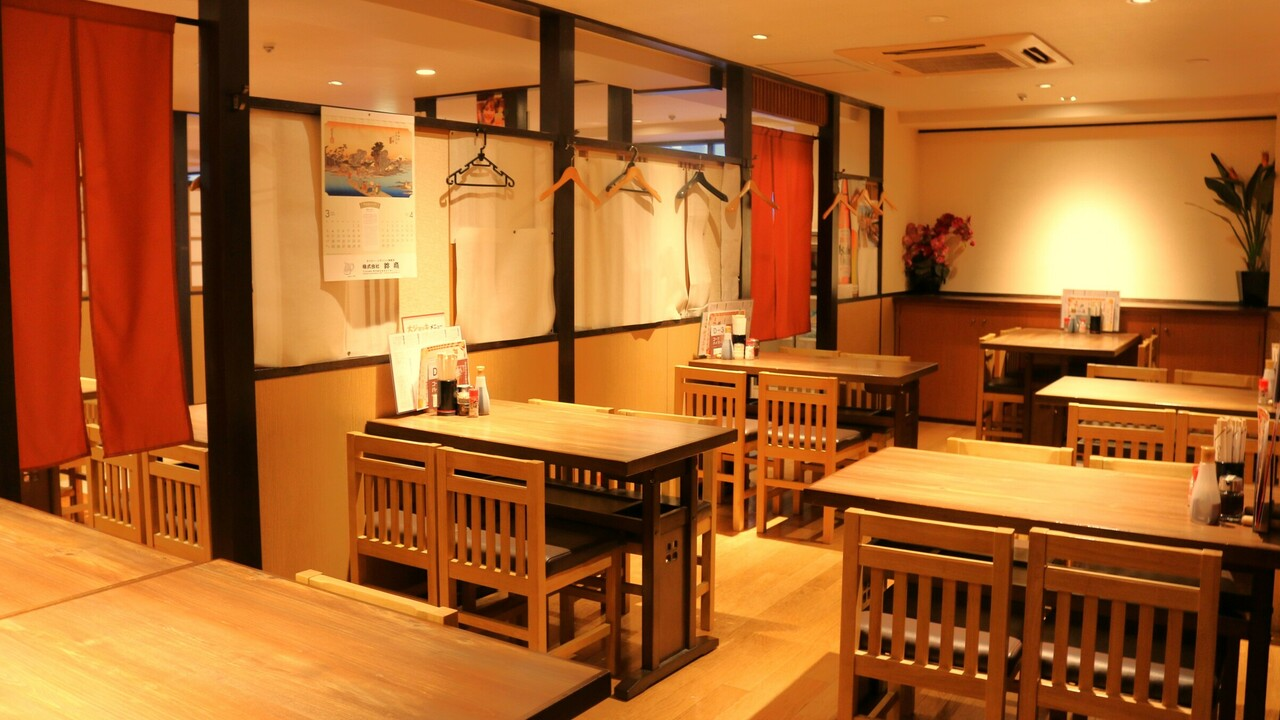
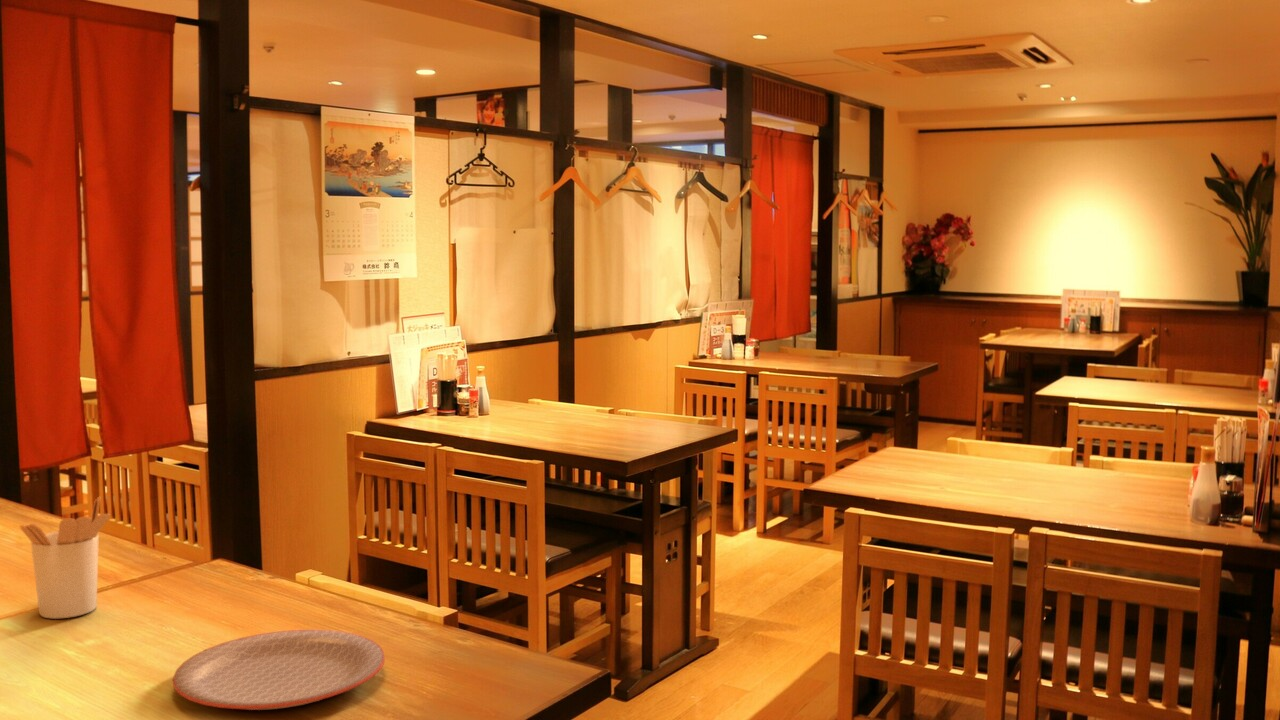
+ plate [172,628,386,711]
+ utensil holder [19,496,111,620]
